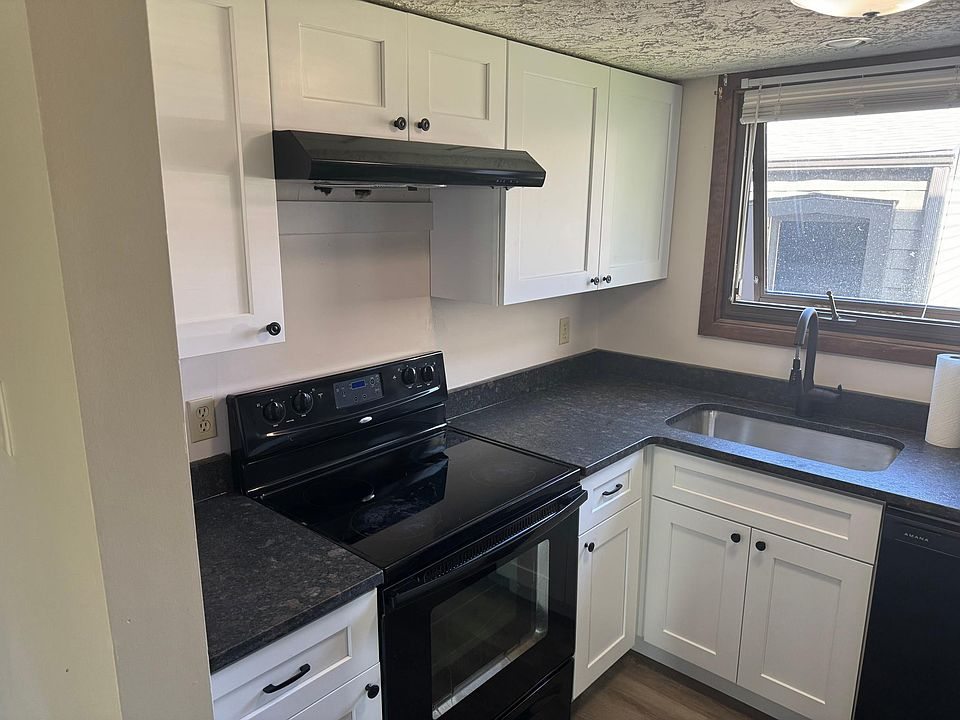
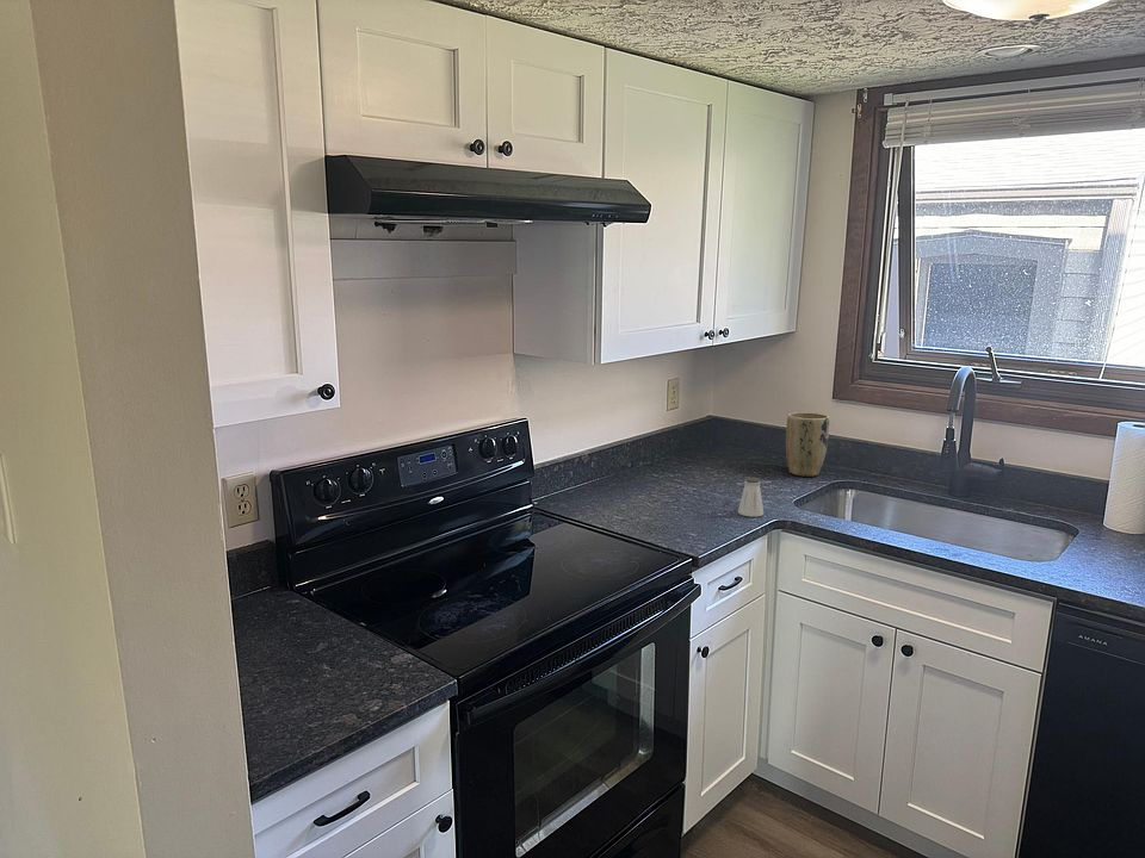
+ saltshaker [737,477,765,518]
+ plant pot [785,411,830,478]
